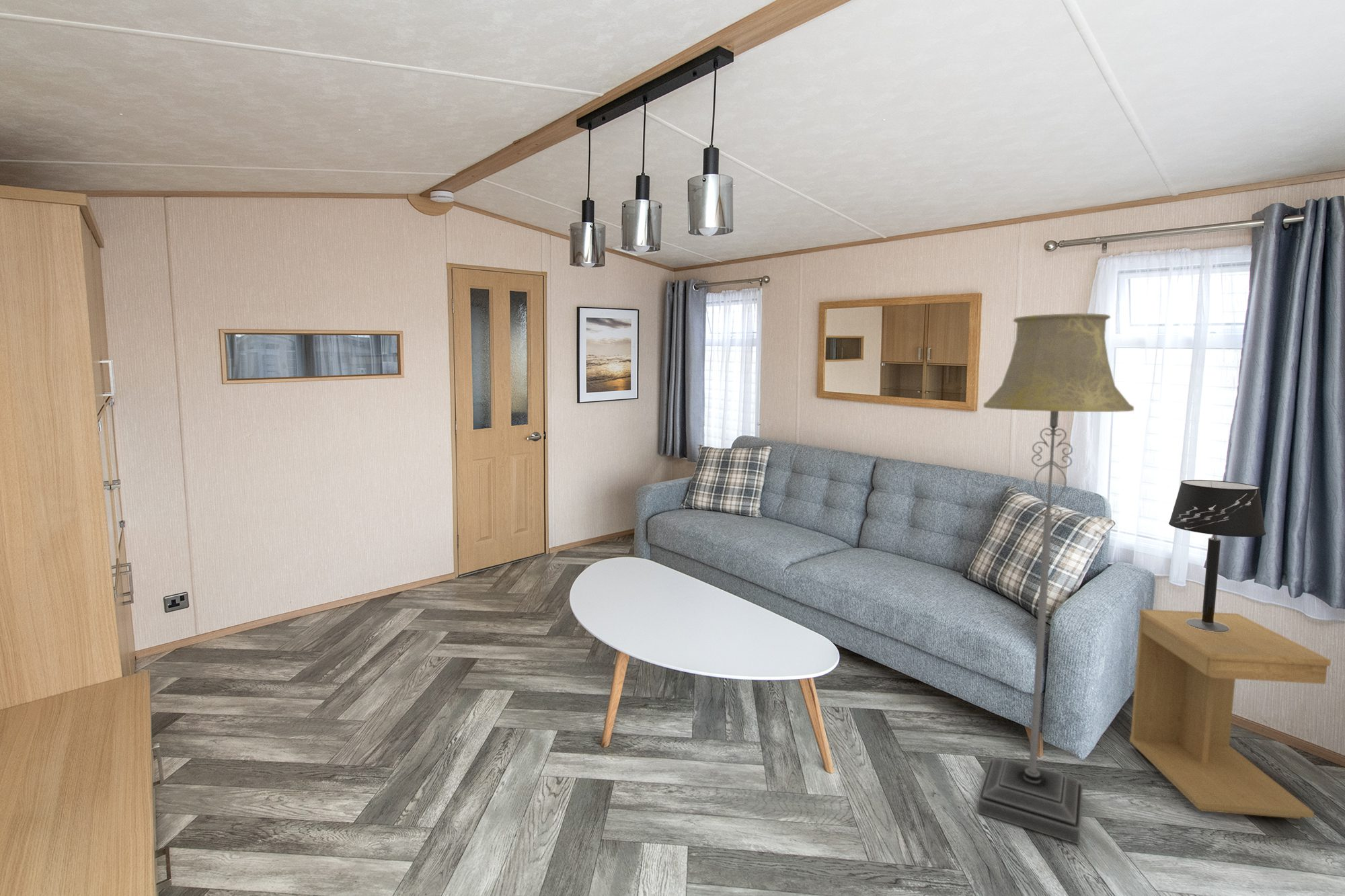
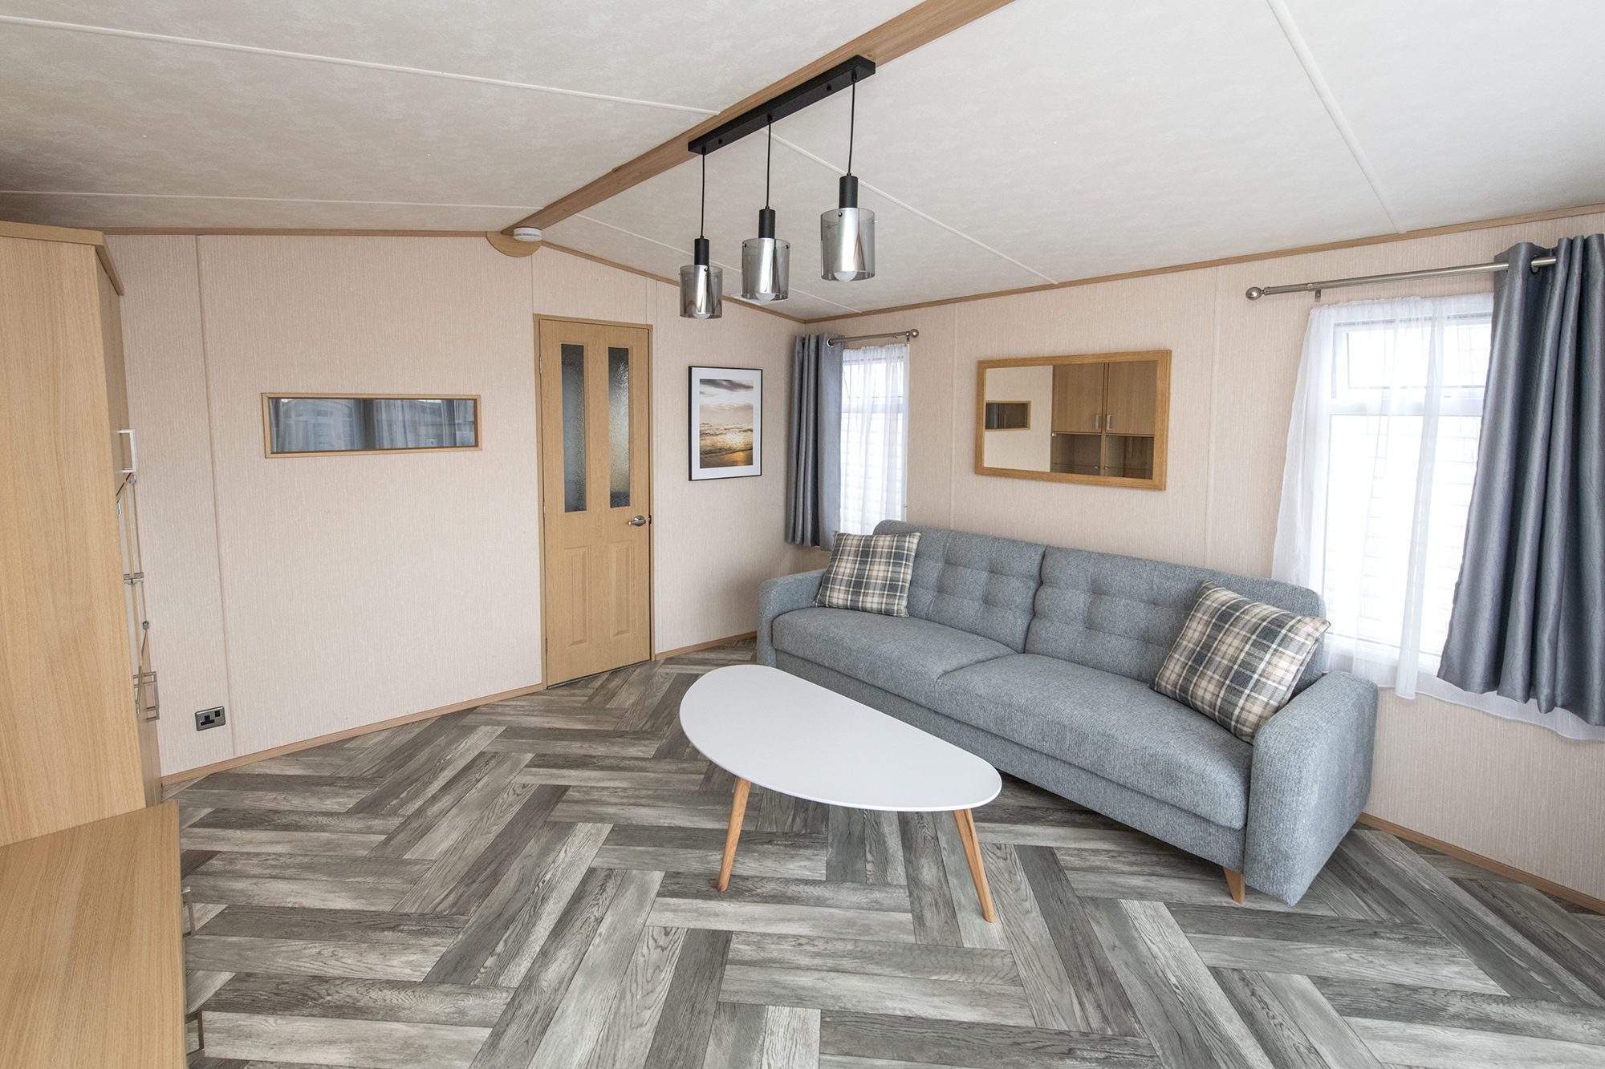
- table lamp [1168,479,1266,632]
- floor lamp [976,313,1135,845]
- side table [1129,608,1332,819]
